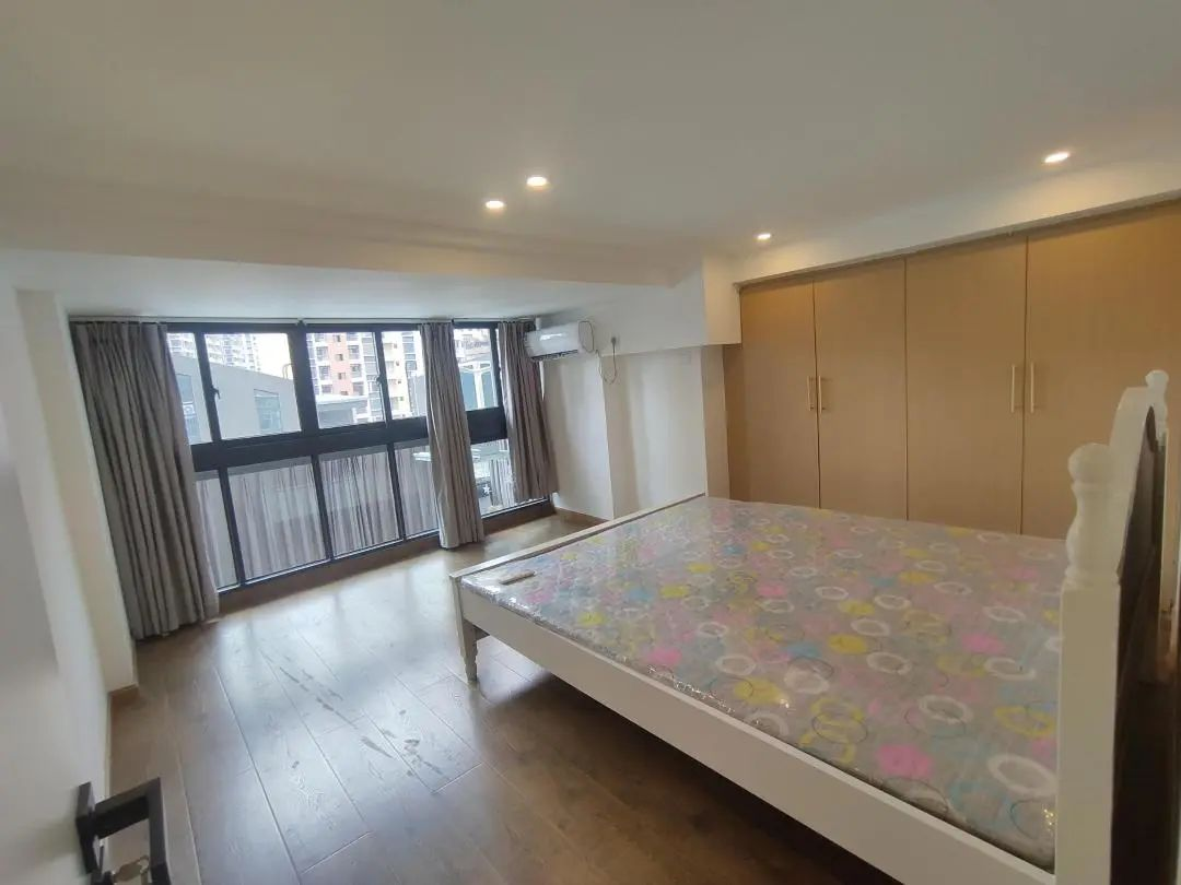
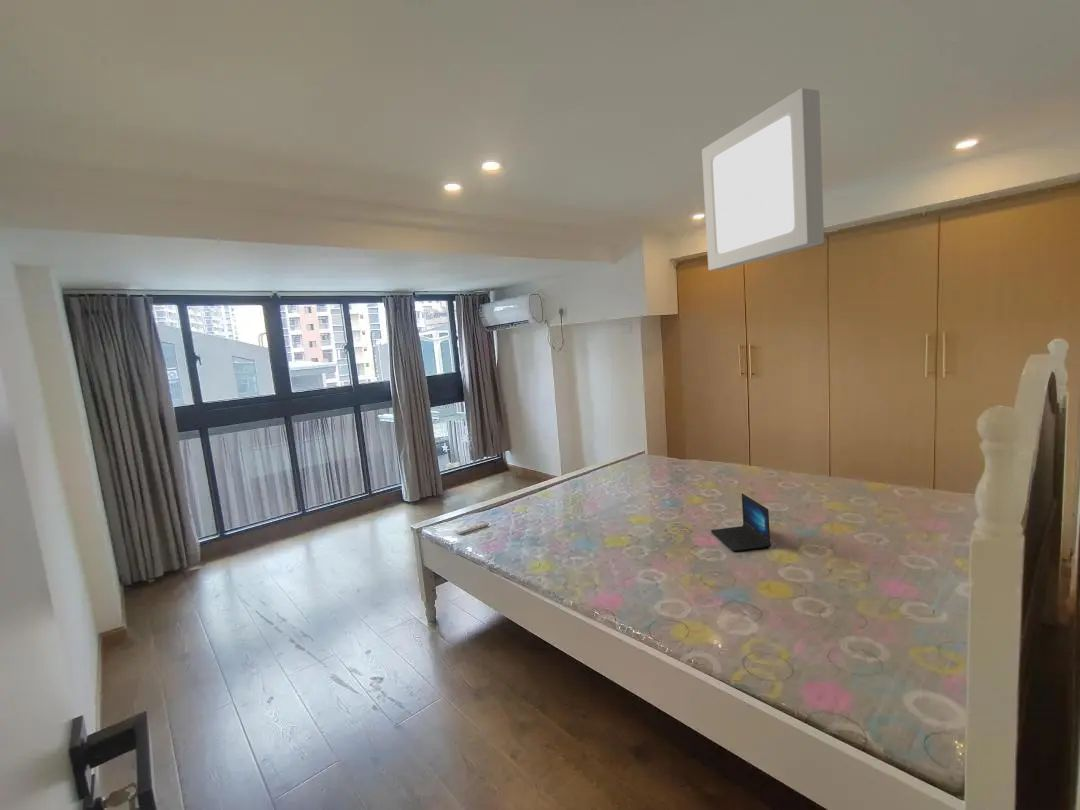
+ ceiling light [701,87,825,271]
+ laptop [710,493,772,552]
